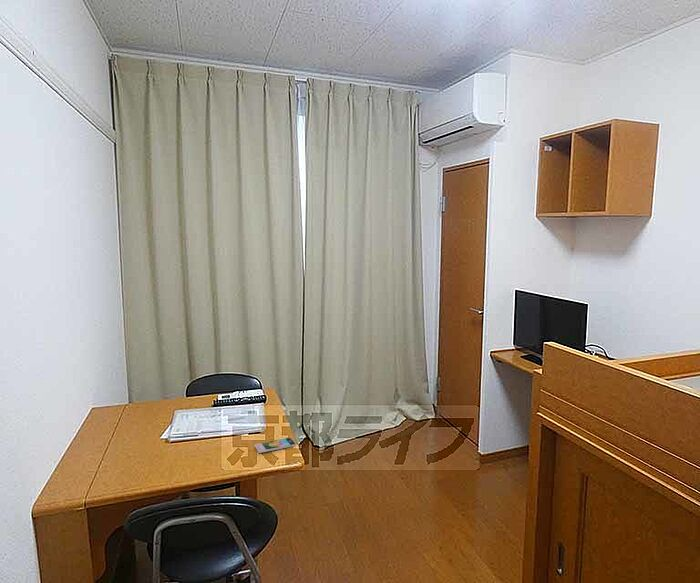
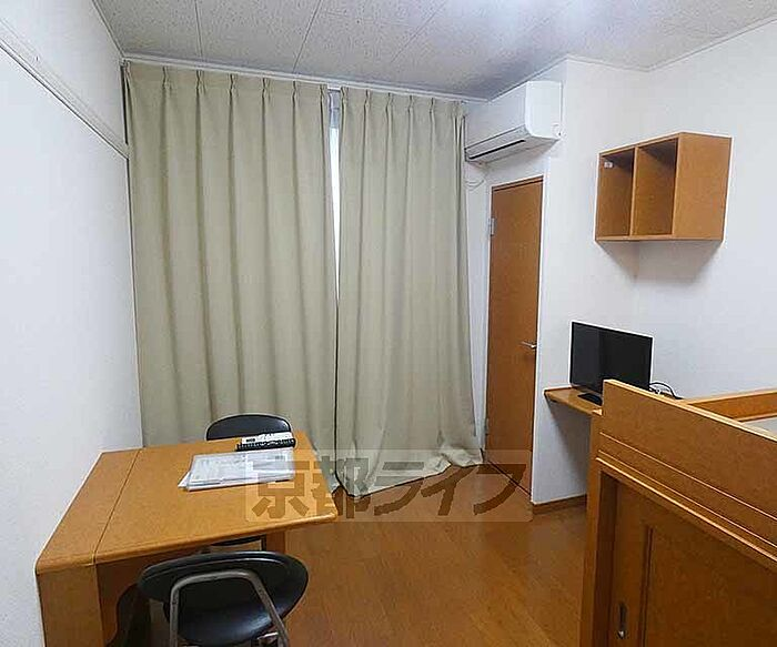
- smartphone [253,436,297,454]
